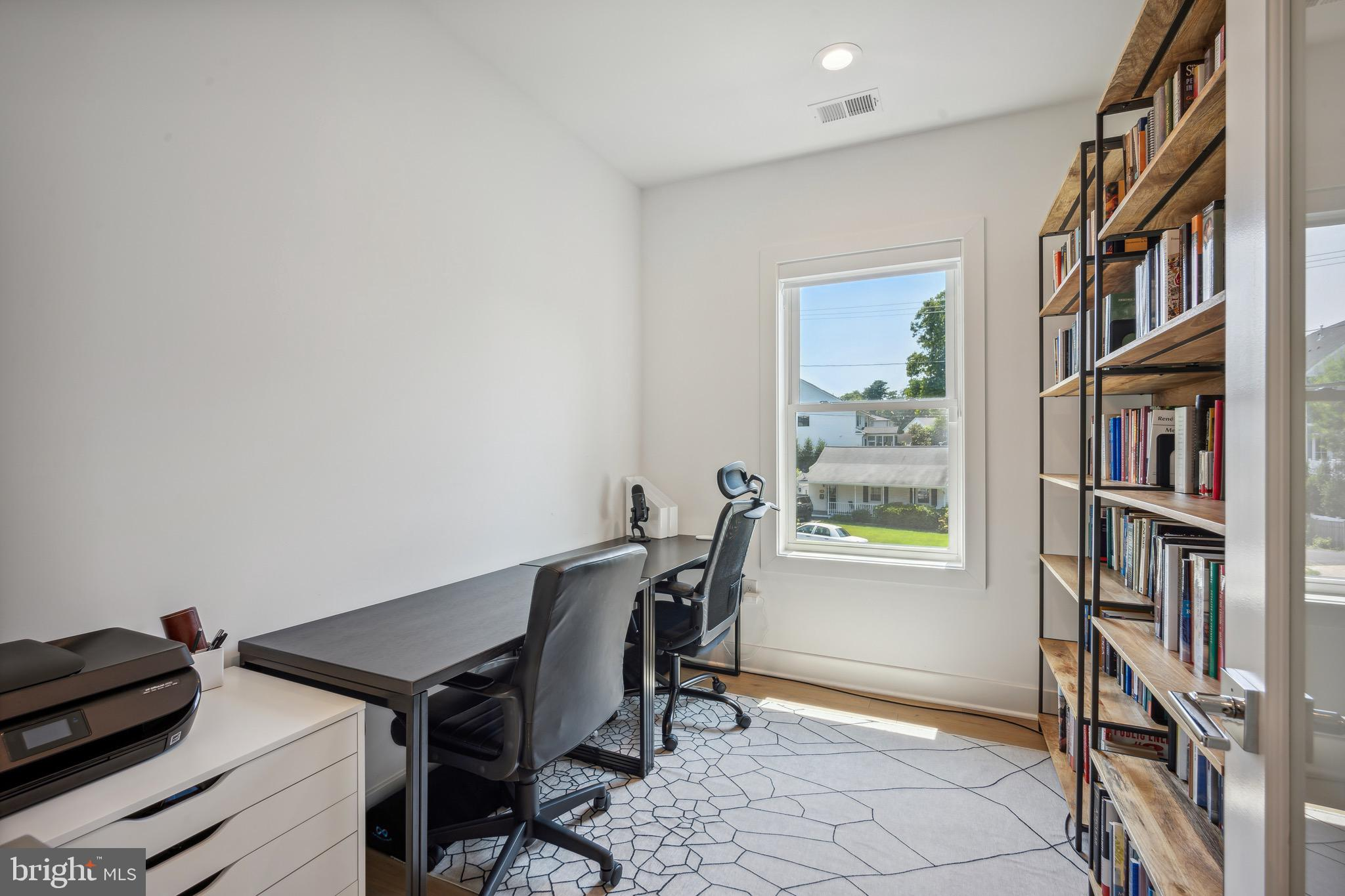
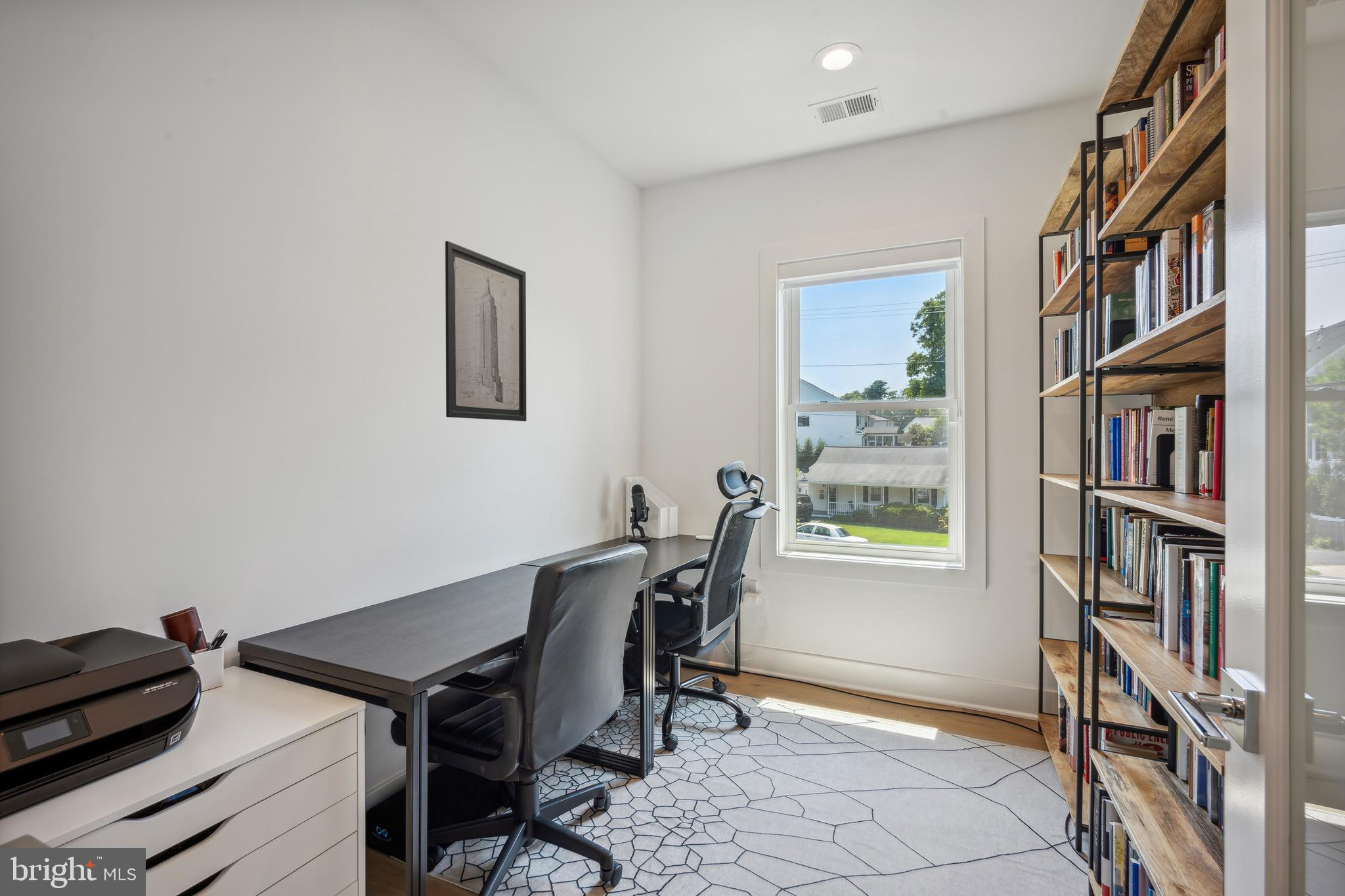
+ wall art [445,240,527,422]
